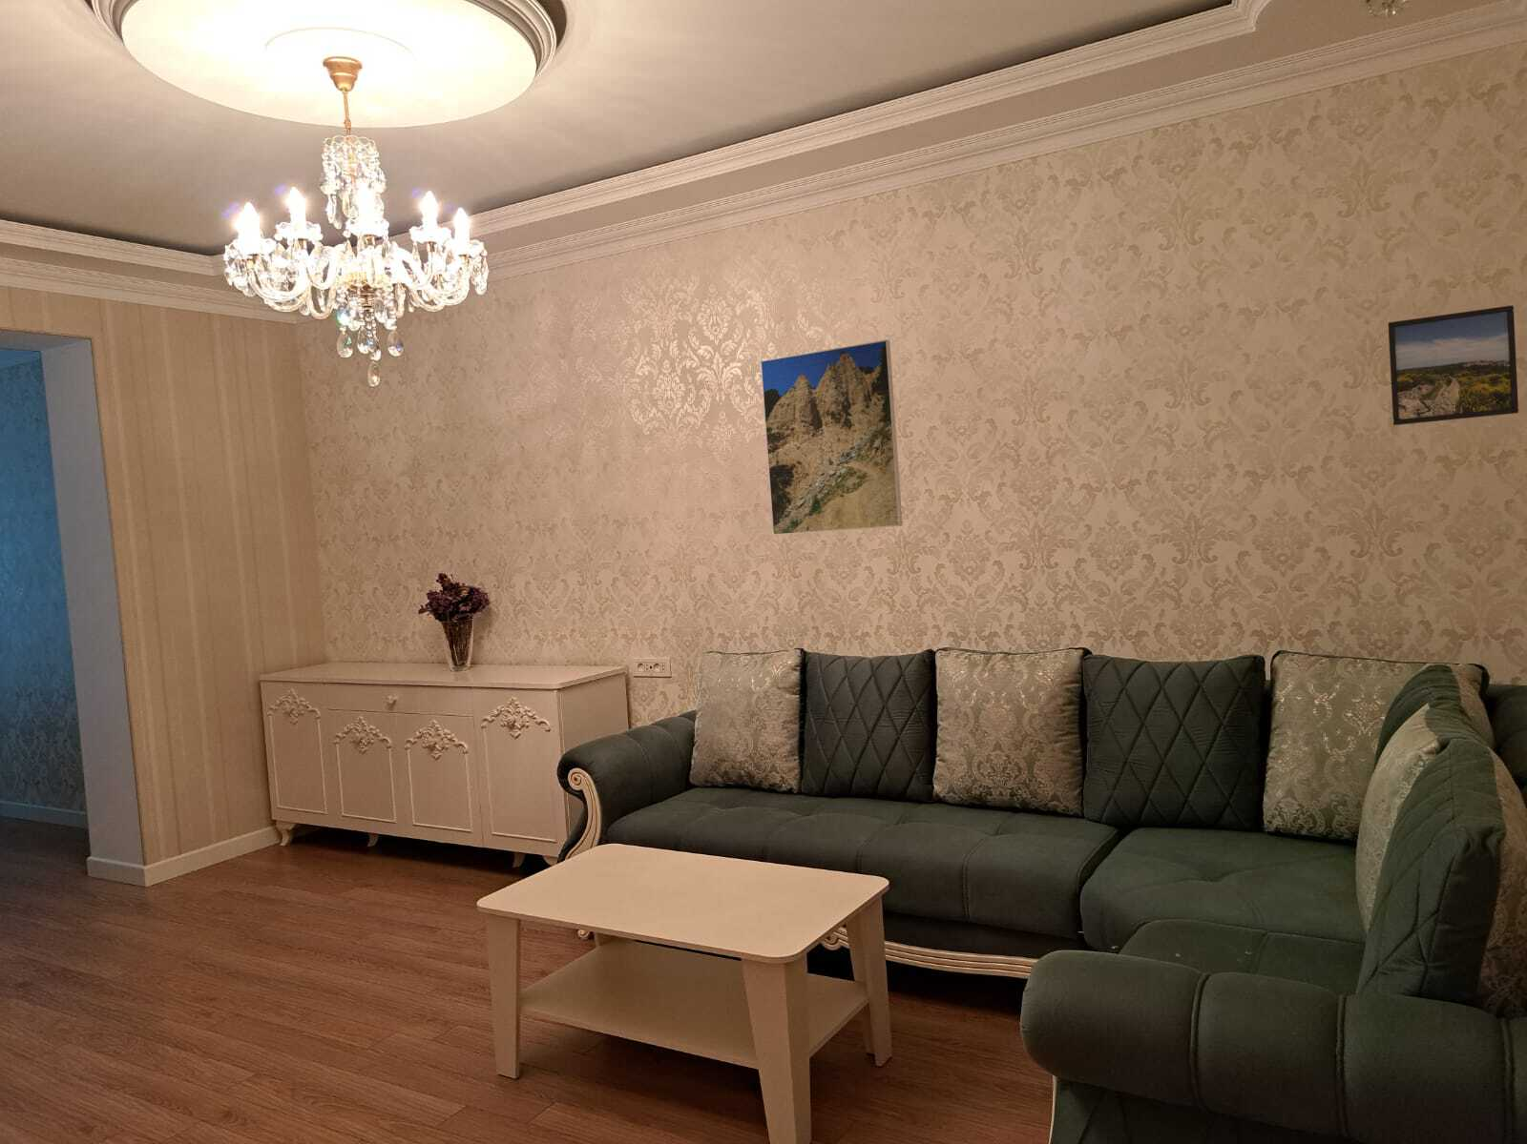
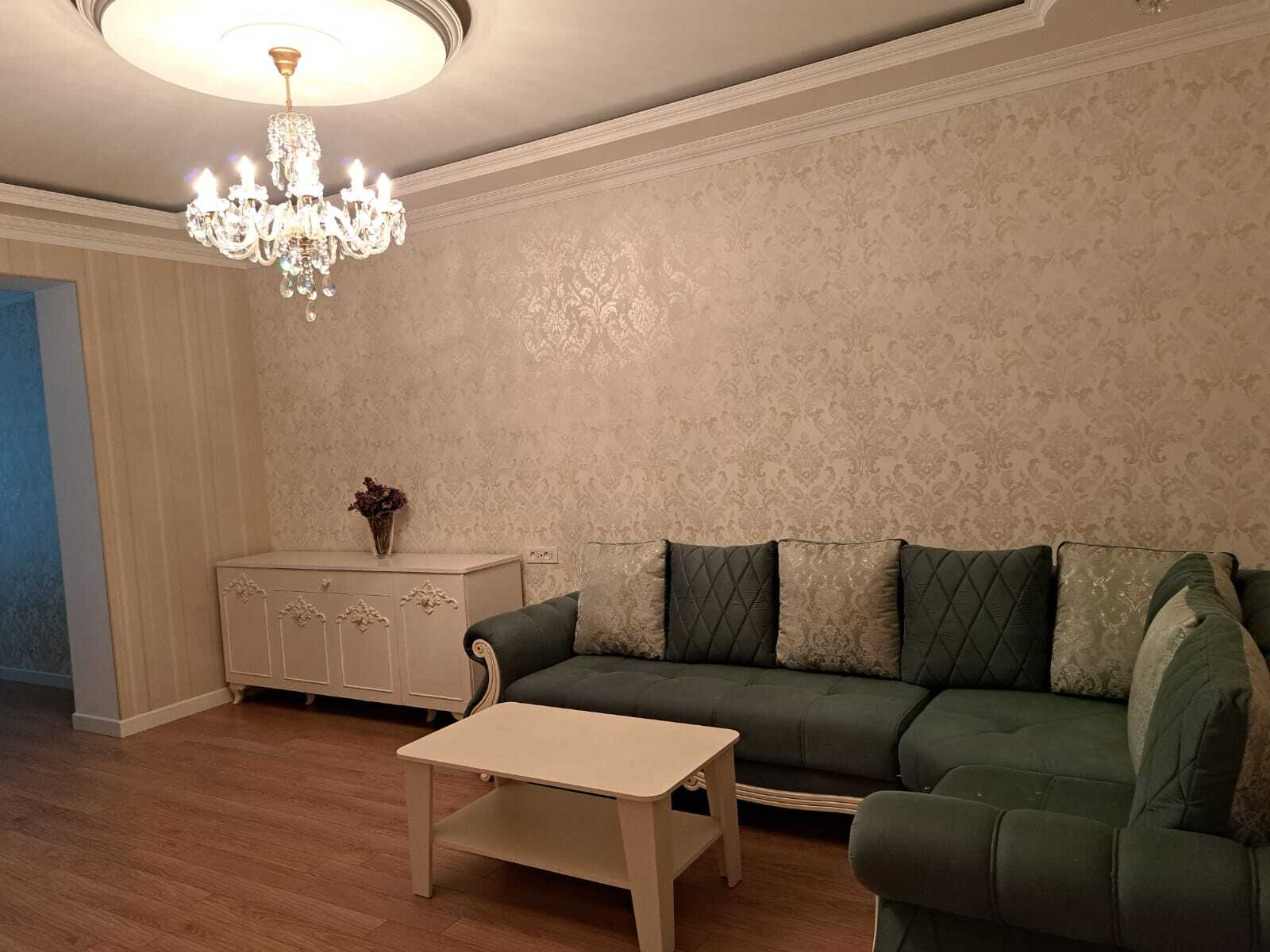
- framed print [760,339,904,536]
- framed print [1386,304,1520,427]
